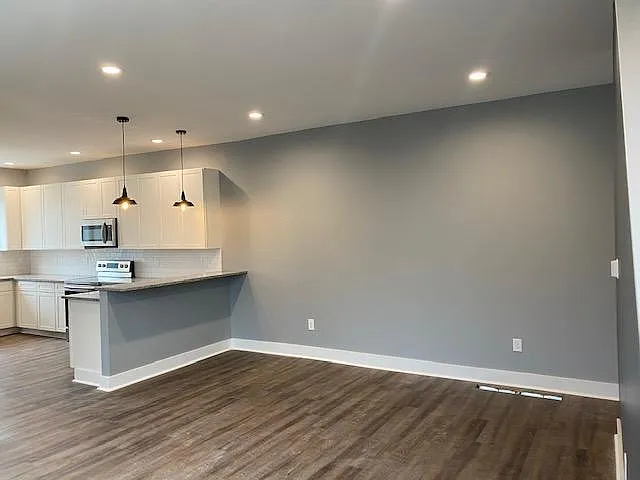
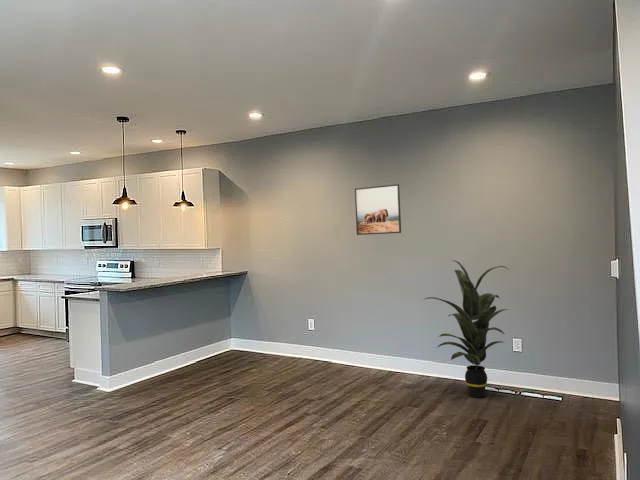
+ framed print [354,183,402,236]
+ indoor plant [424,259,510,399]
